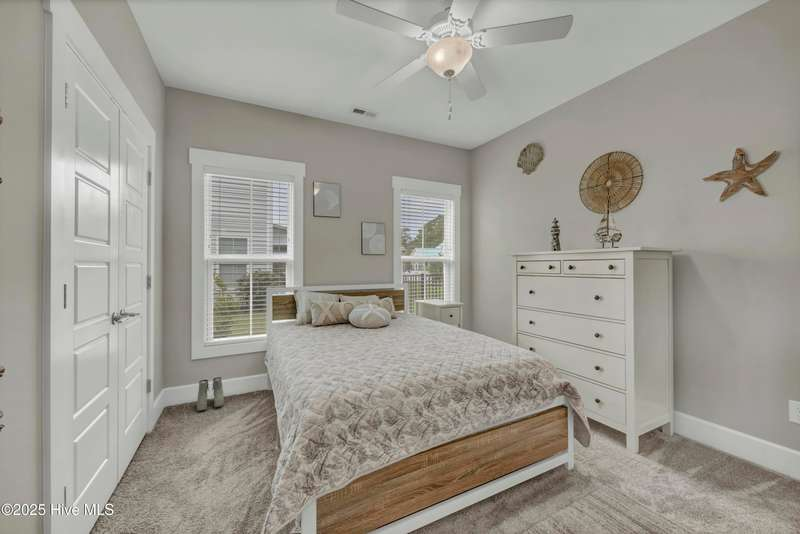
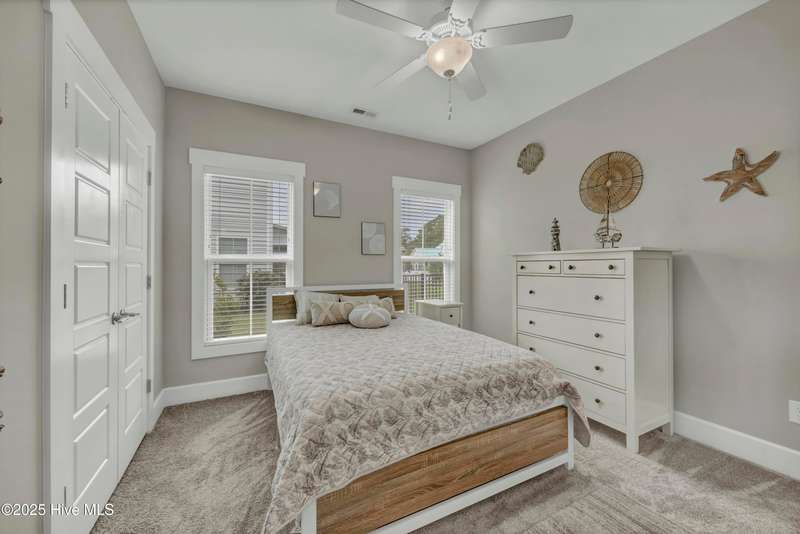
- boots [196,376,225,412]
